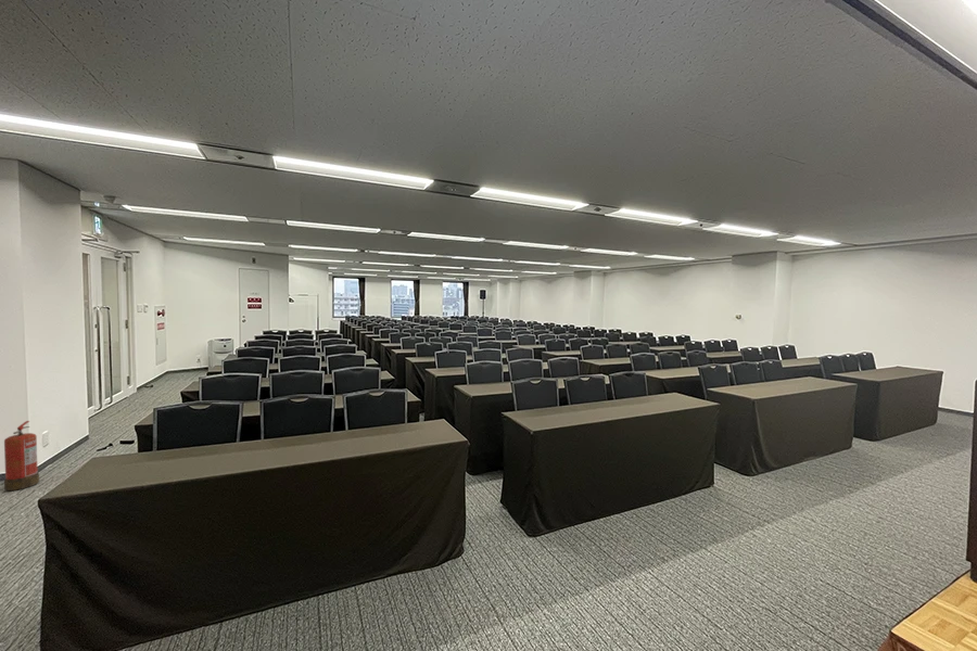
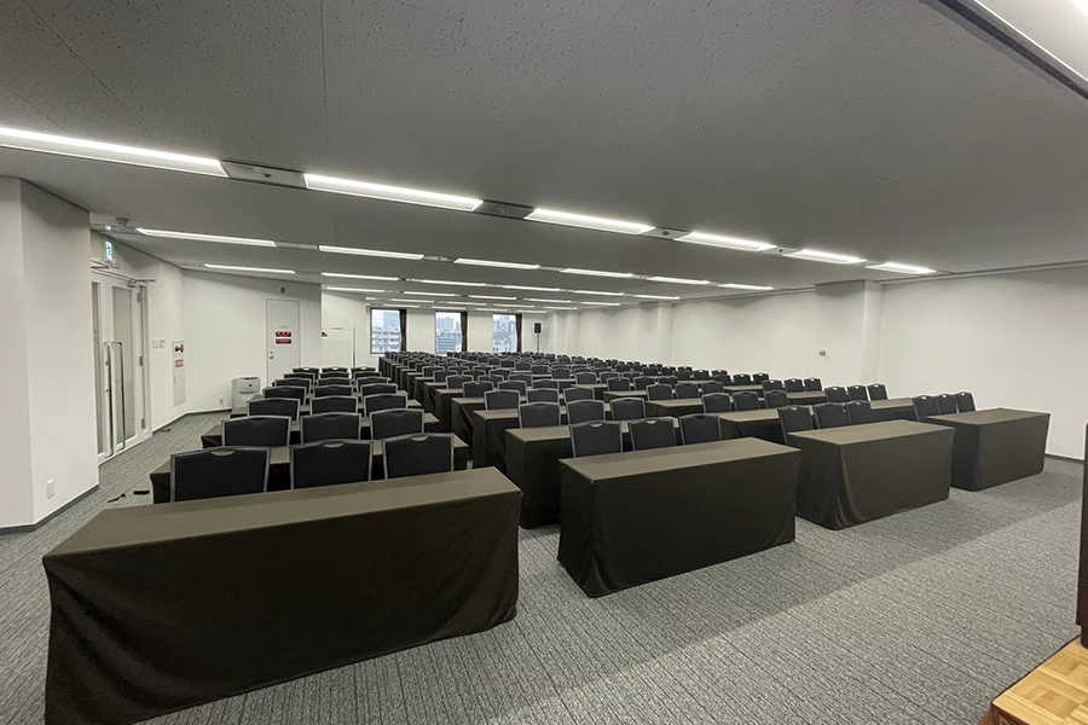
- fire extinguisher [3,420,40,492]
